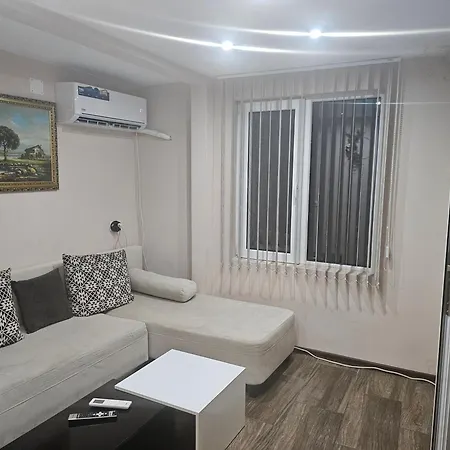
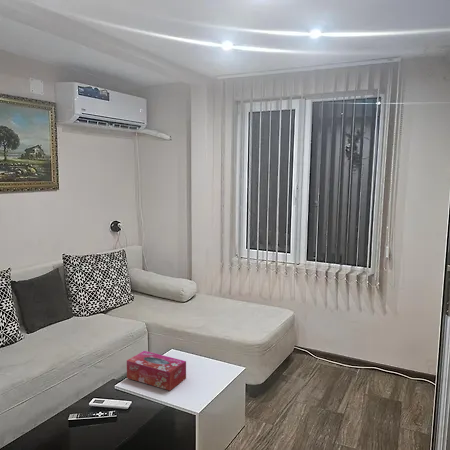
+ tissue box [126,350,187,391]
